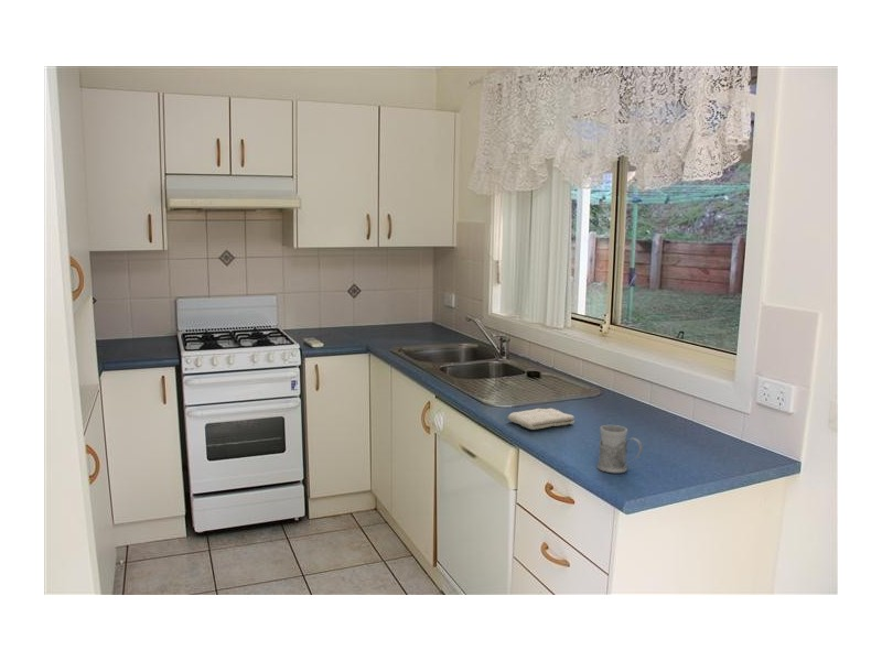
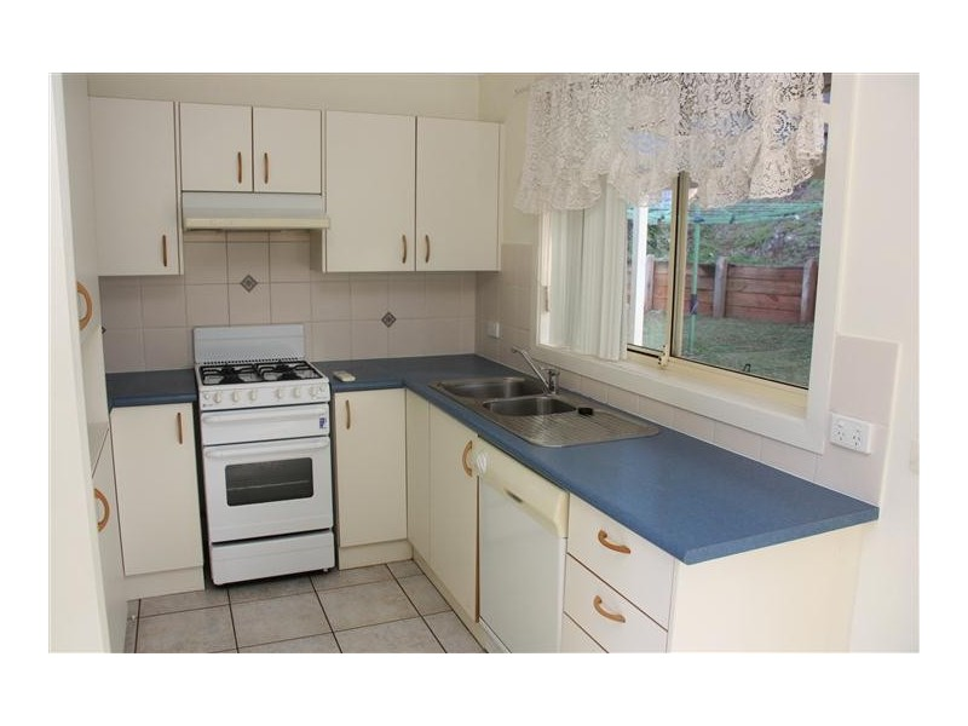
- washcloth [507,408,576,431]
- mug [595,424,644,475]
